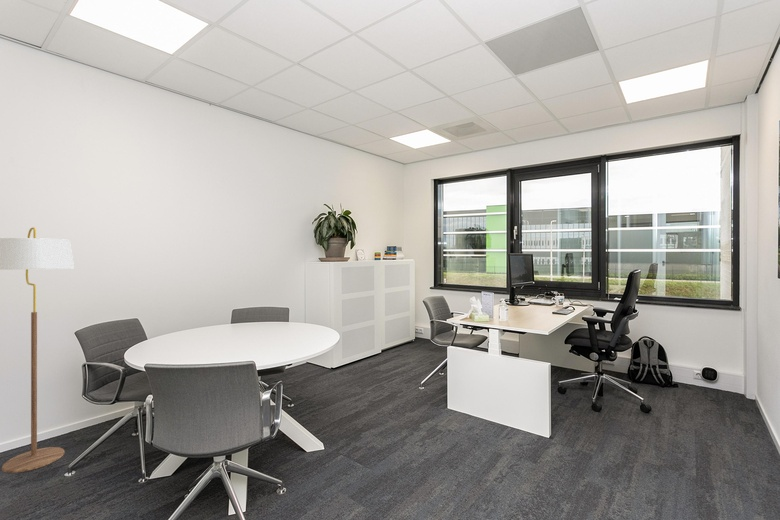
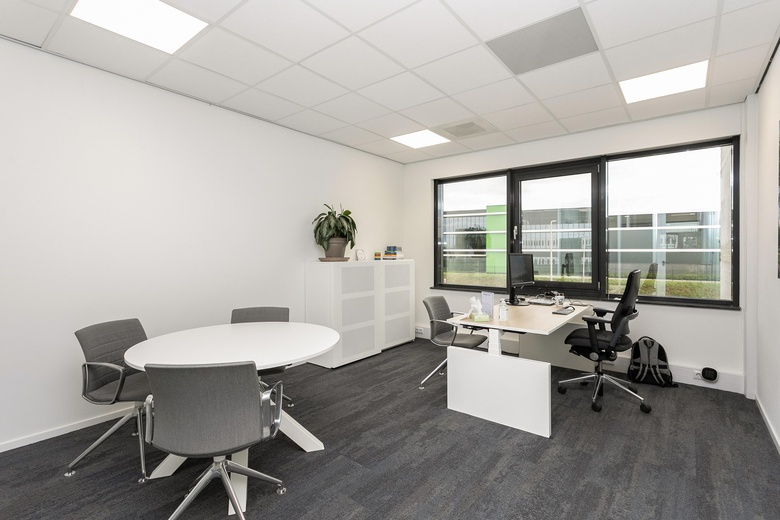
- floor lamp [0,226,75,474]
